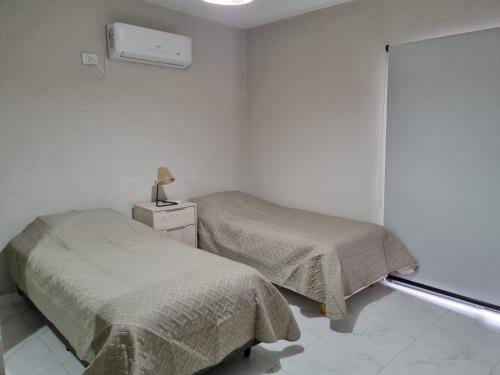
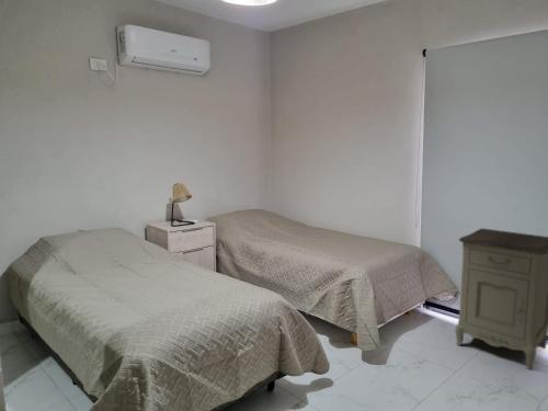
+ nightstand [454,227,548,370]
